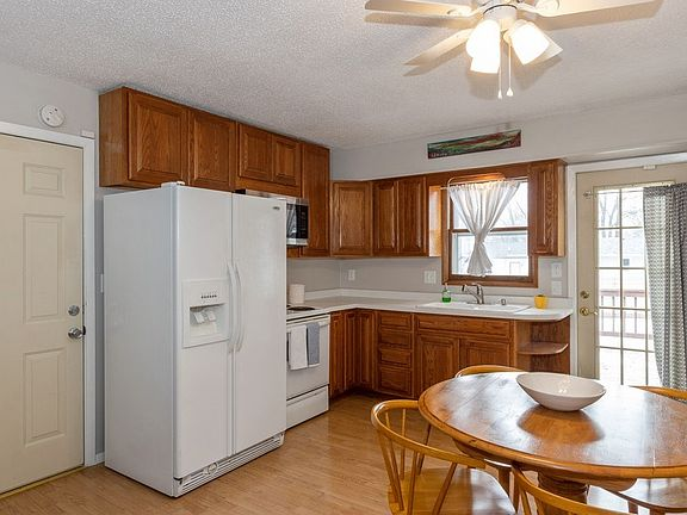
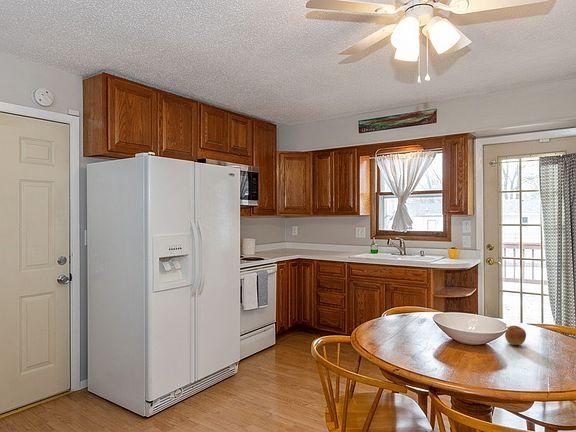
+ apple [504,325,527,346]
